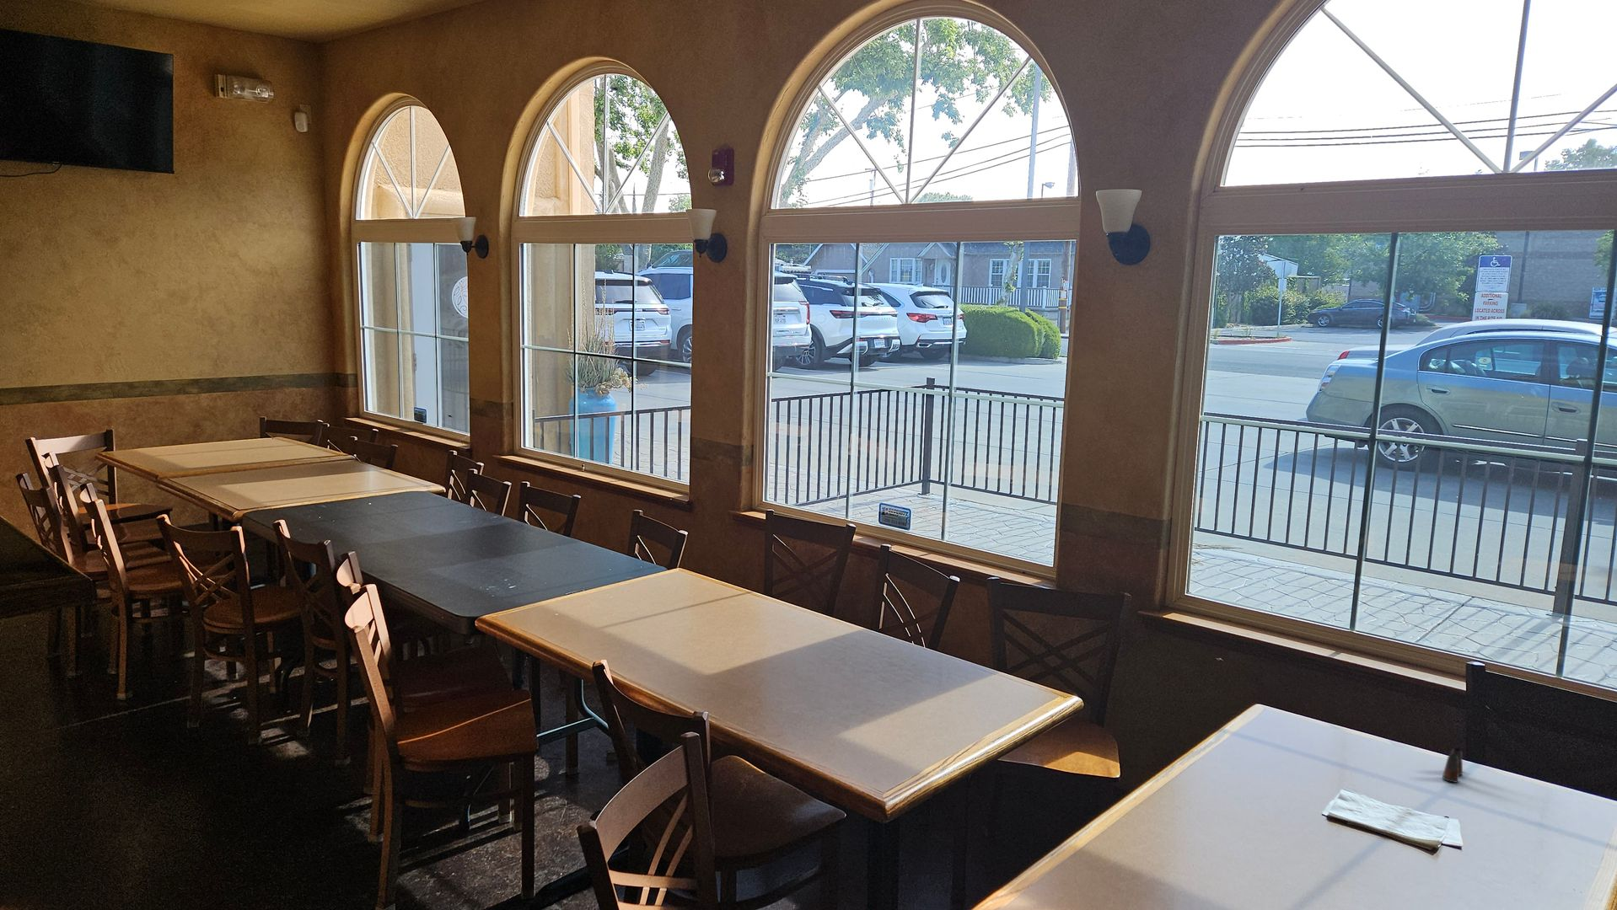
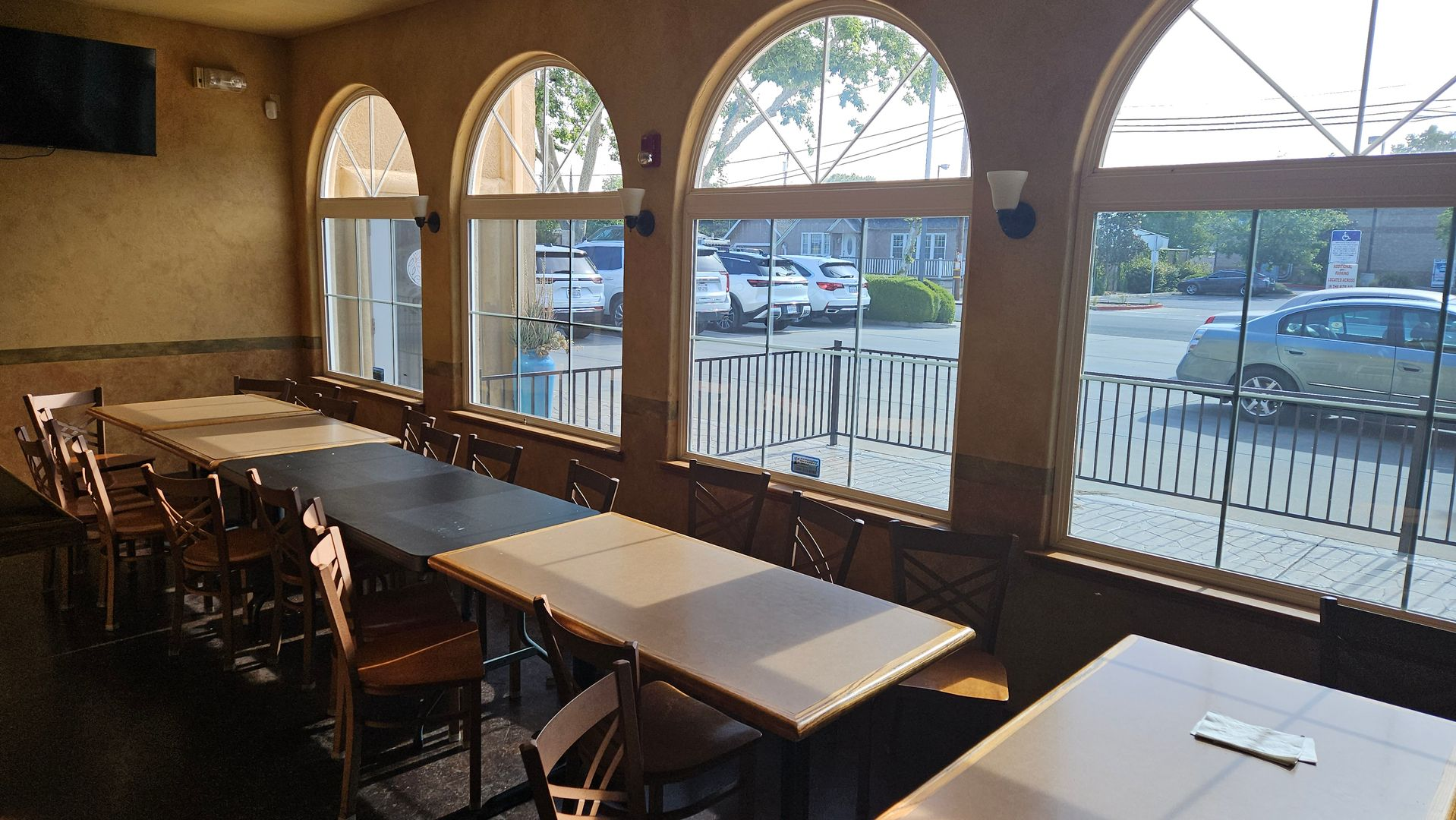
- salt shaker [1442,747,1464,783]
